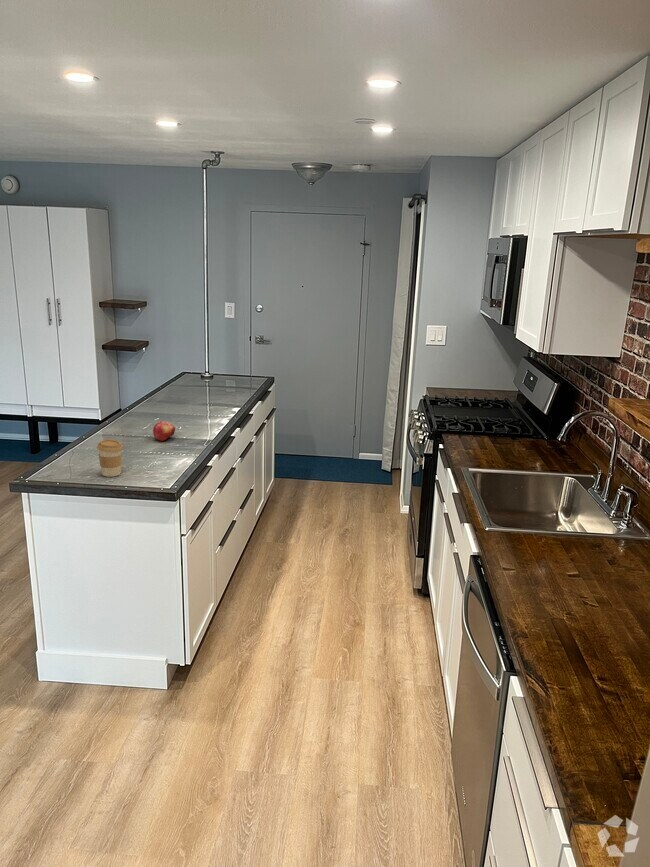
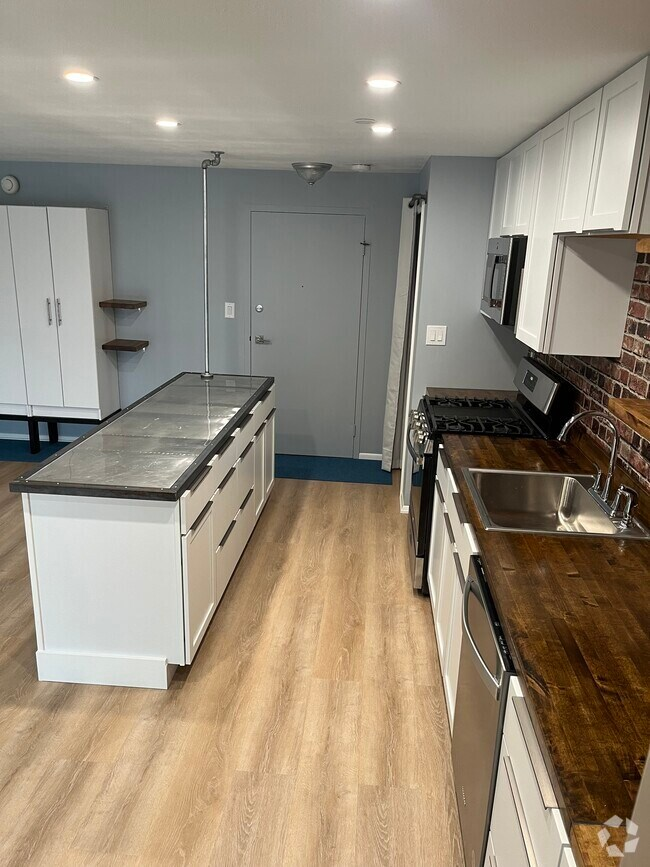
- coffee cup [96,439,124,478]
- fruit [152,420,176,442]
